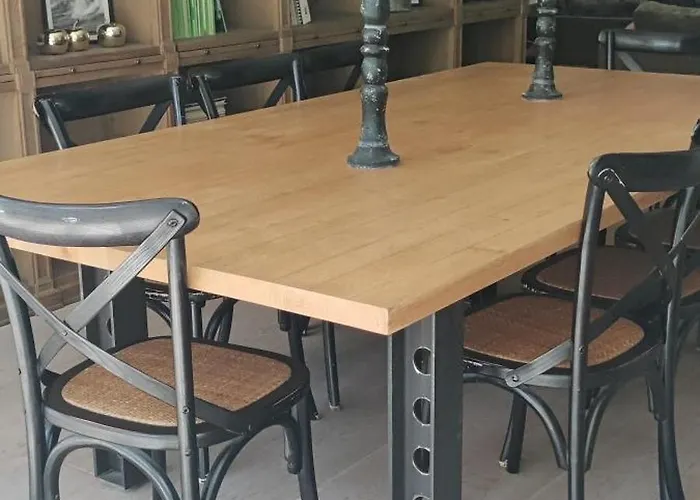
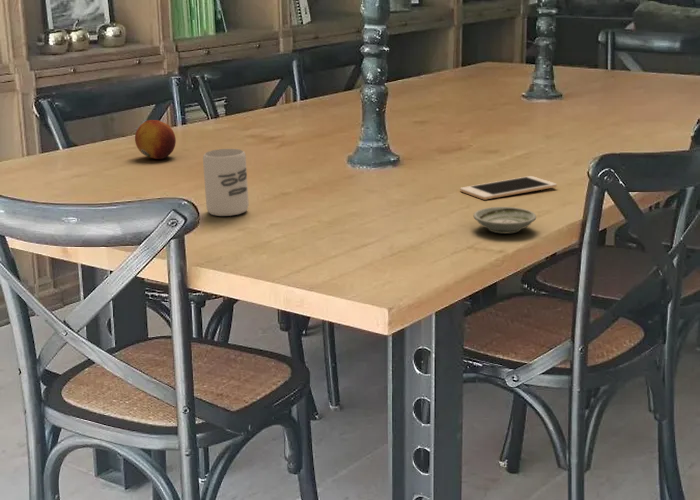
+ saucer [473,206,537,234]
+ cup [202,148,250,217]
+ fruit [134,119,177,160]
+ cell phone [459,175,558,201]
